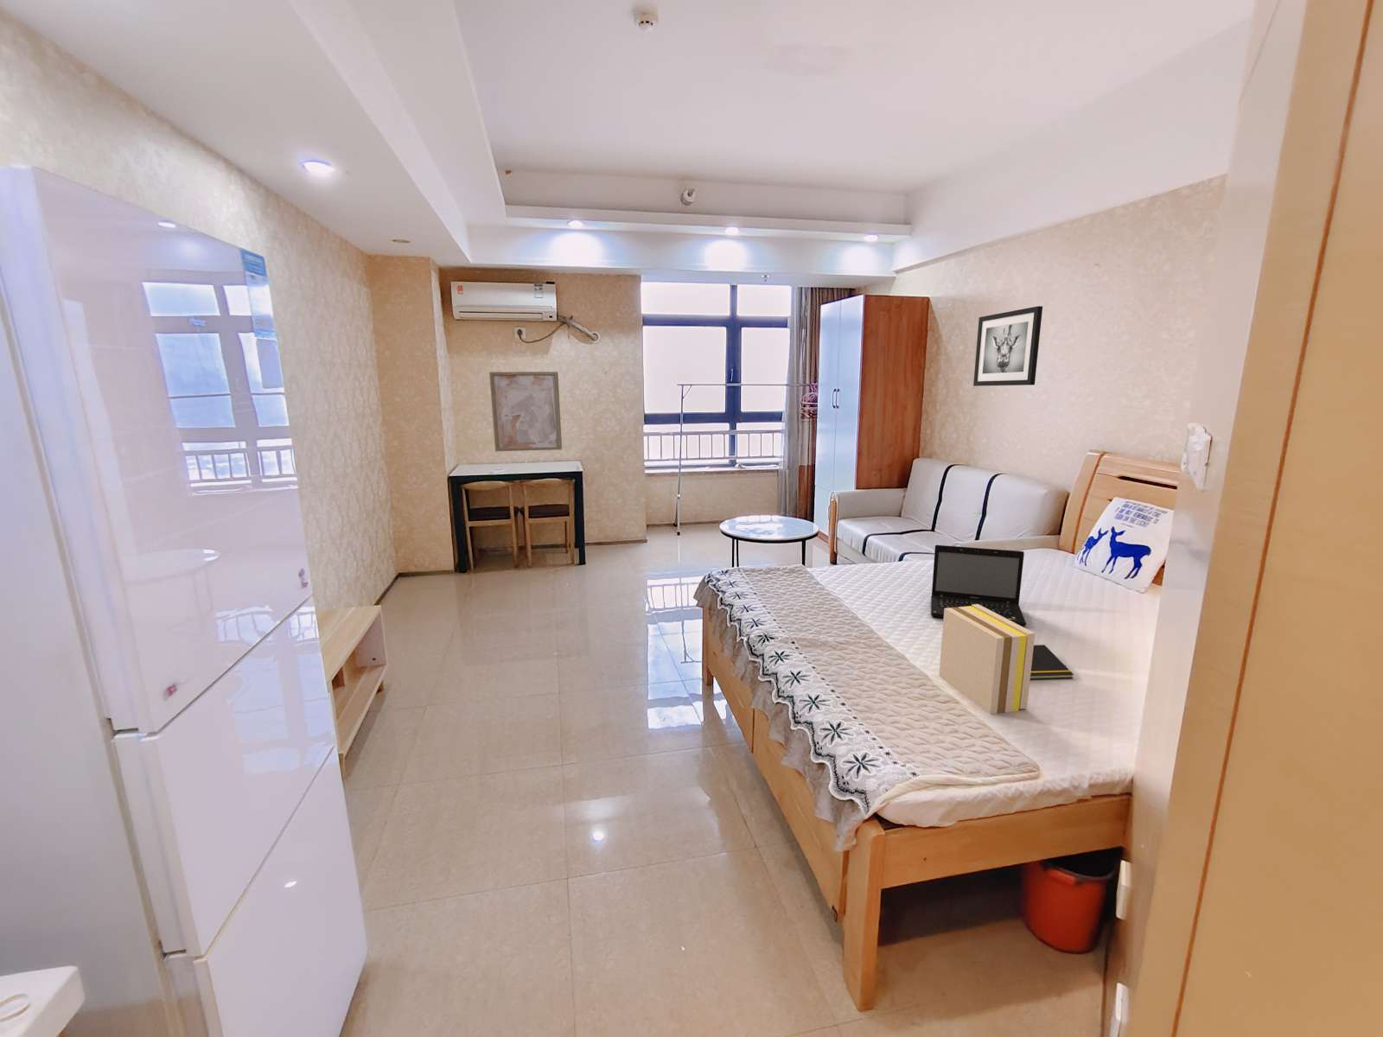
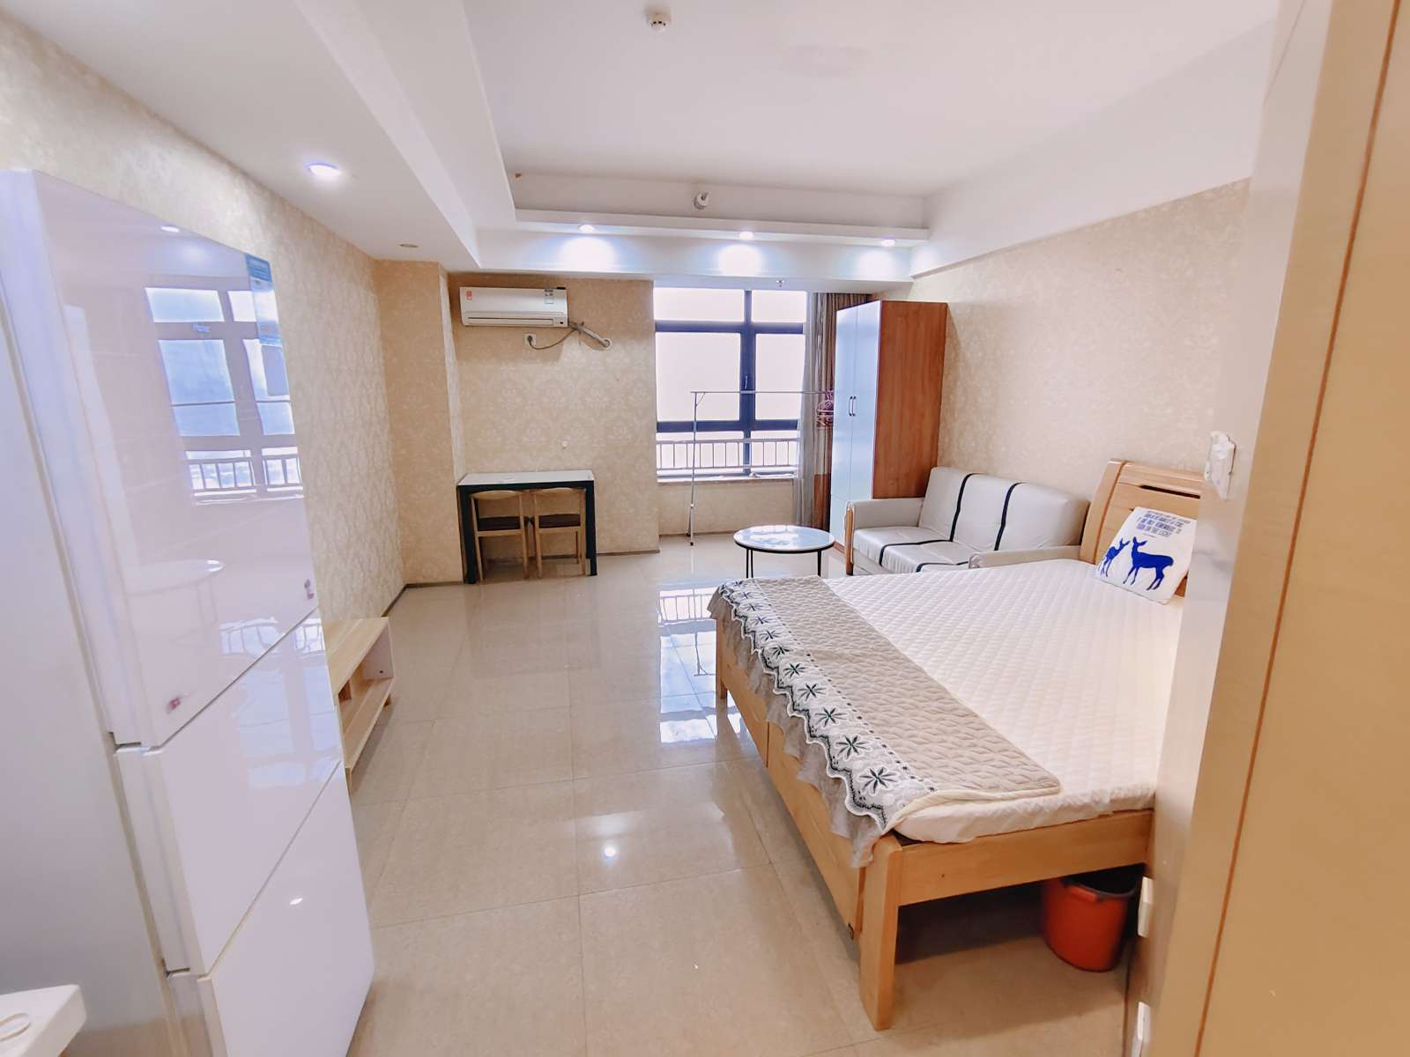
- notepad [1030,644,1075,680]
- laptop [930,545,1027,627]
- book [939,605,1036,715]
- wall art [488,370,563,452]
- wall art [972,305,1043,387]
